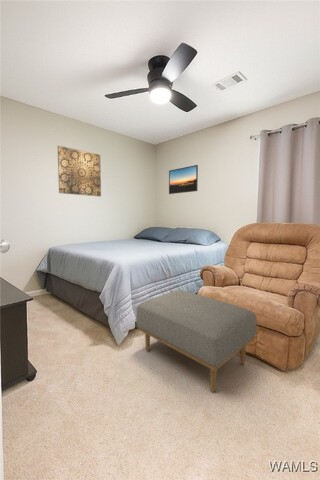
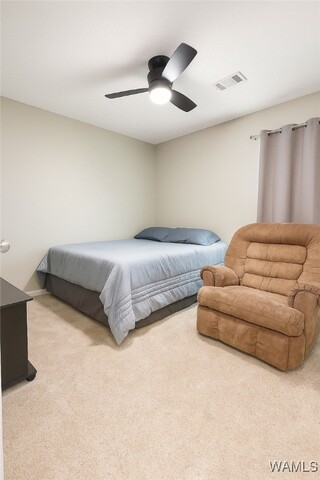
- ottoman [135,289,258,393]
- wall art [56,145,102,197]
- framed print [168,164,199,195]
